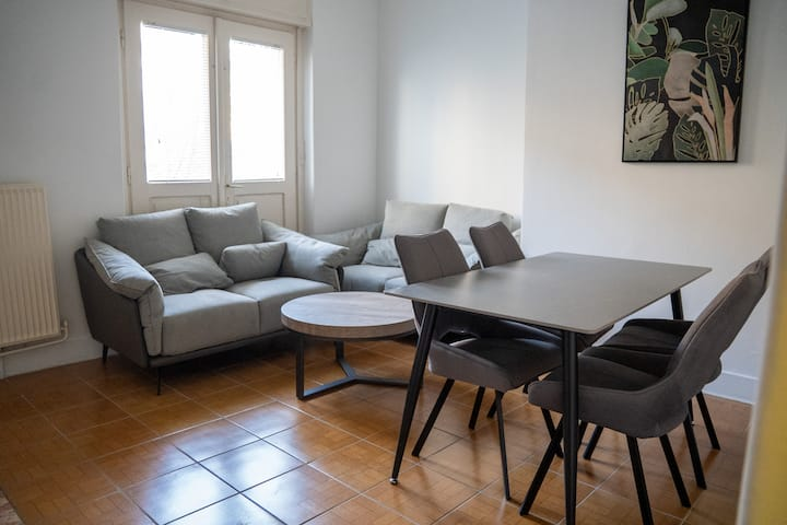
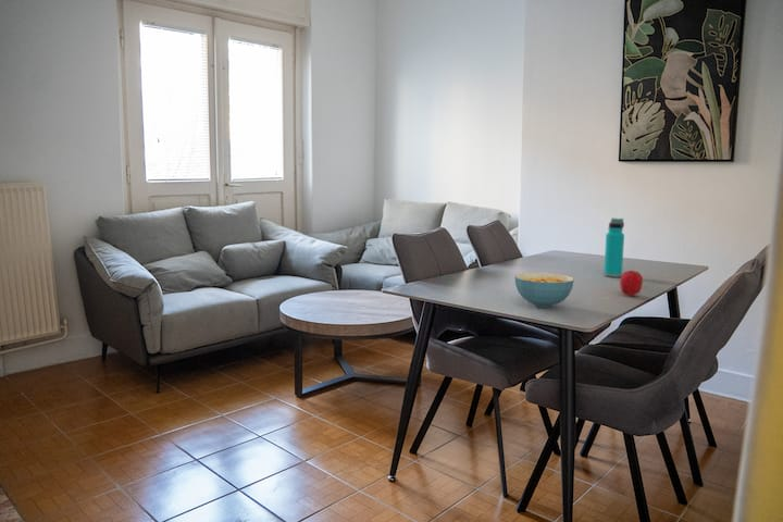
+ fruit [619,269,644,297]
+ water bottle [602,217,625,278]
+ cereal bowl [513,272,575,309]
